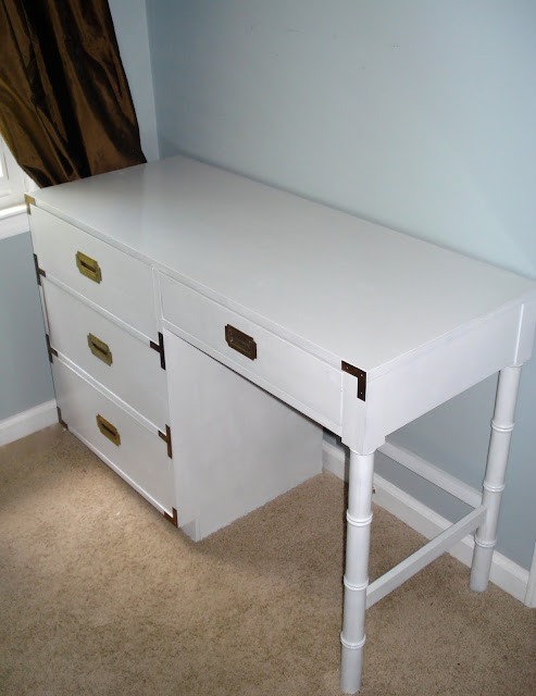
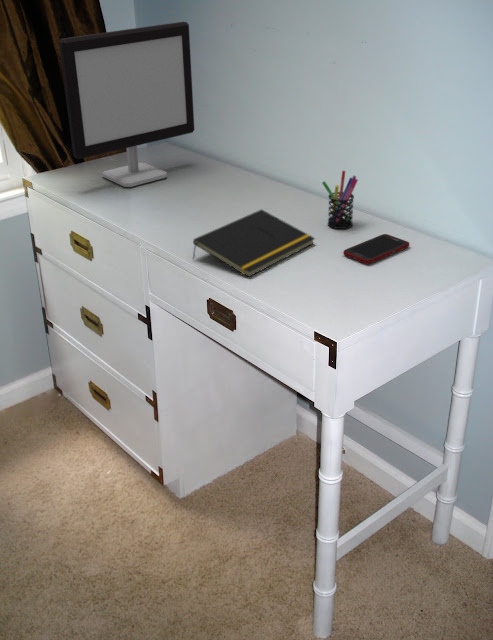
+ notepad [192,208,316,278]
+ pen holder [321,170,359,230]
+ computer monitor [58,21,195,188]
+ cell phone [342,233,410,265]
